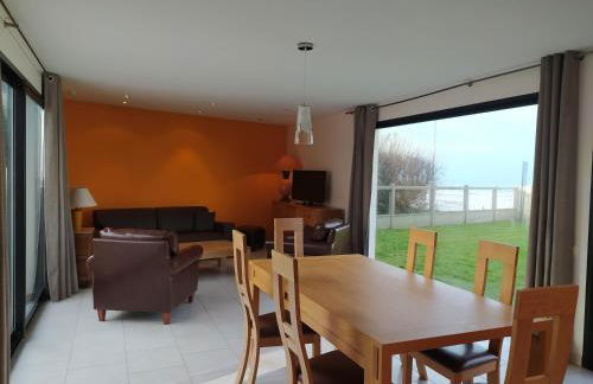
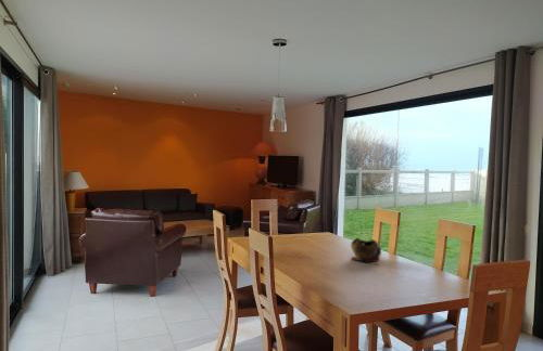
+ decorative bowl [350,237,382,264]
